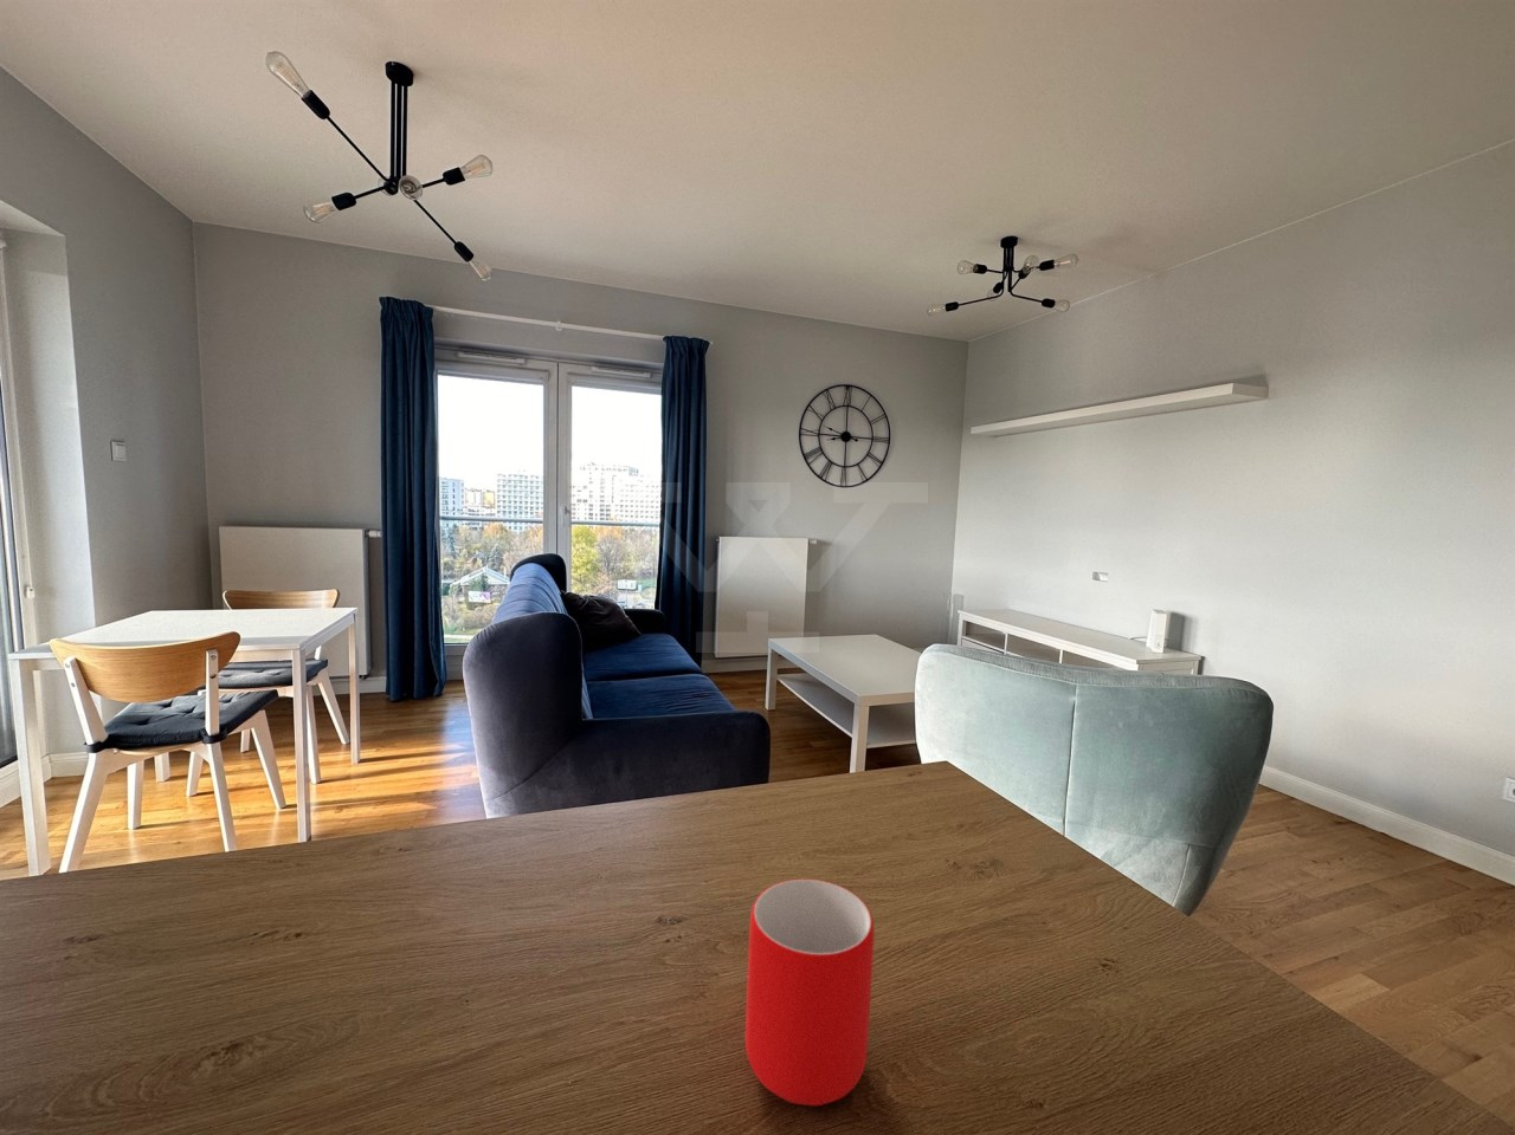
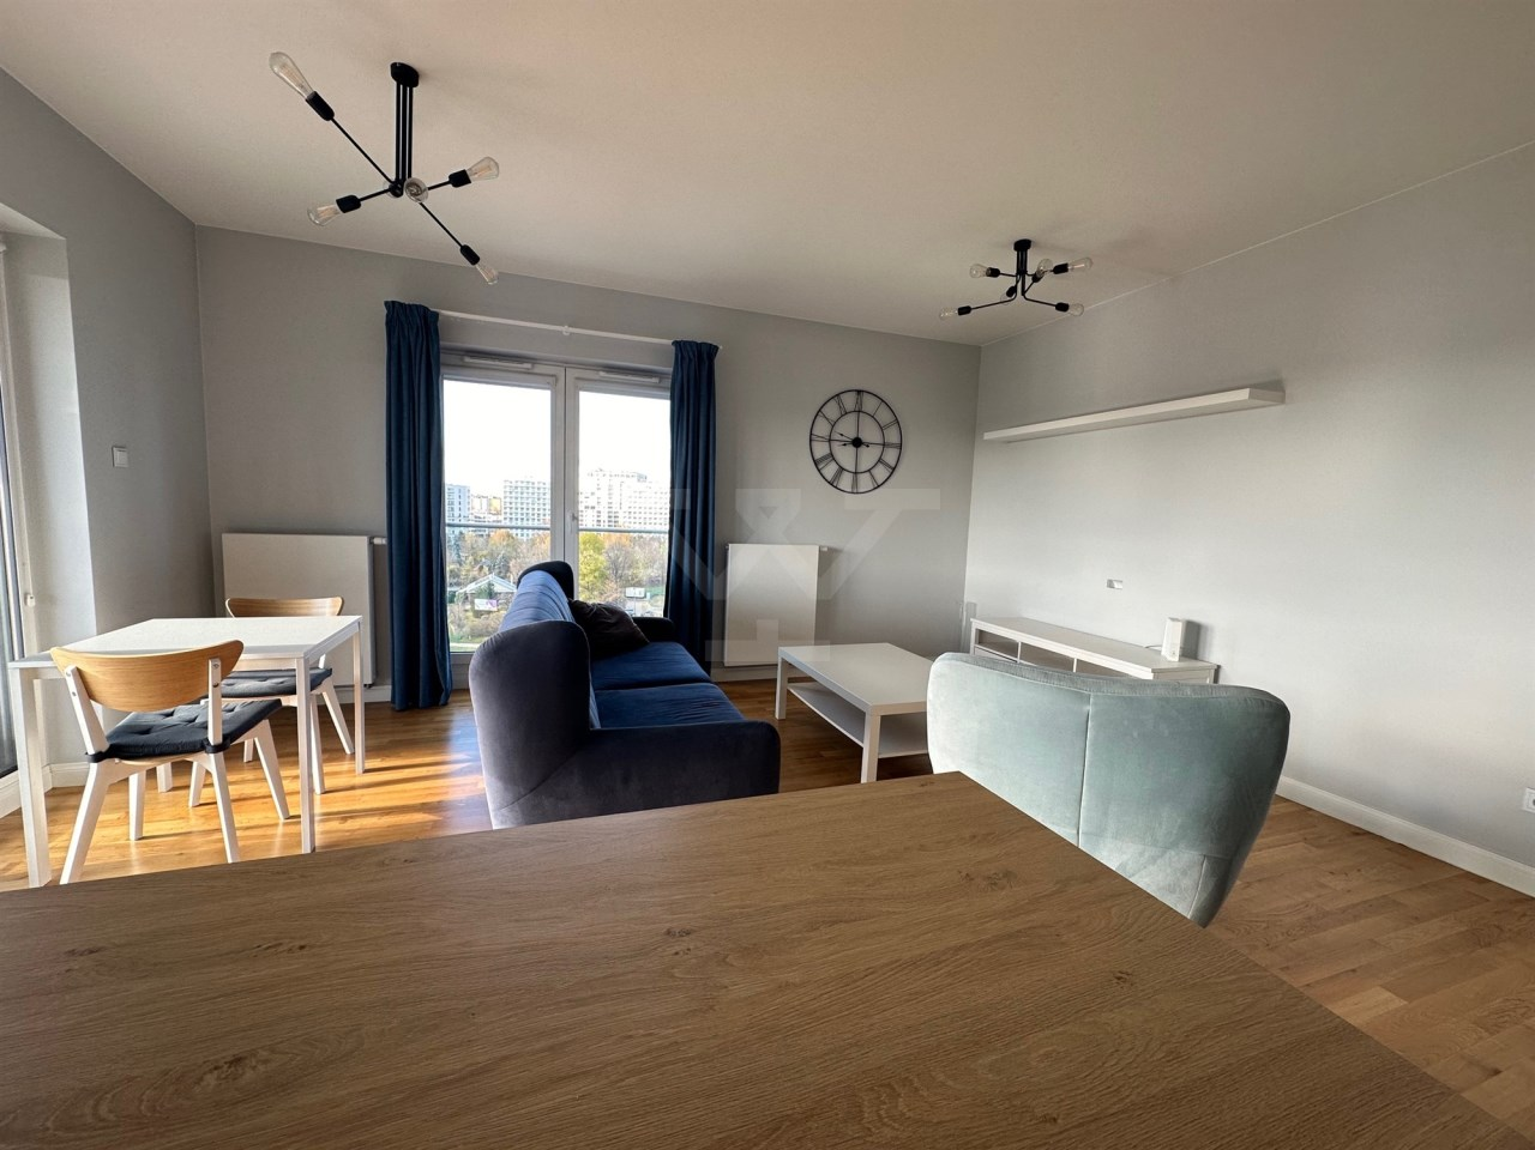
- mug [744,879,874,1106]
